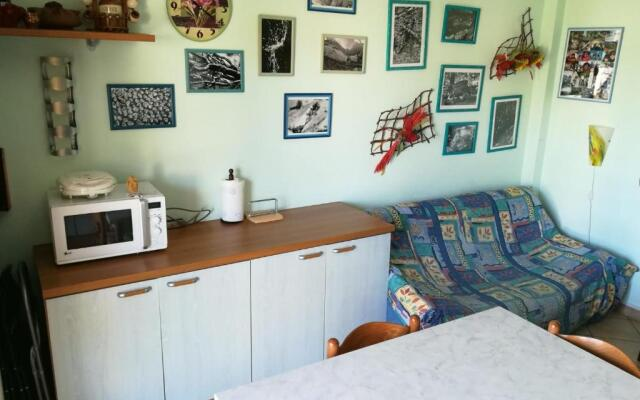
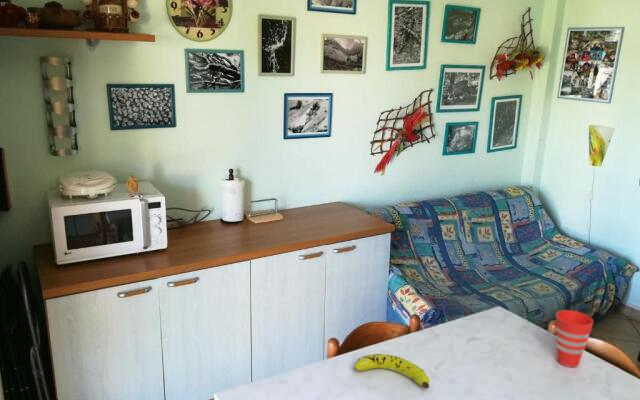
+ fruit [353,353,430,390]
+ cup [554,309,594,368]
